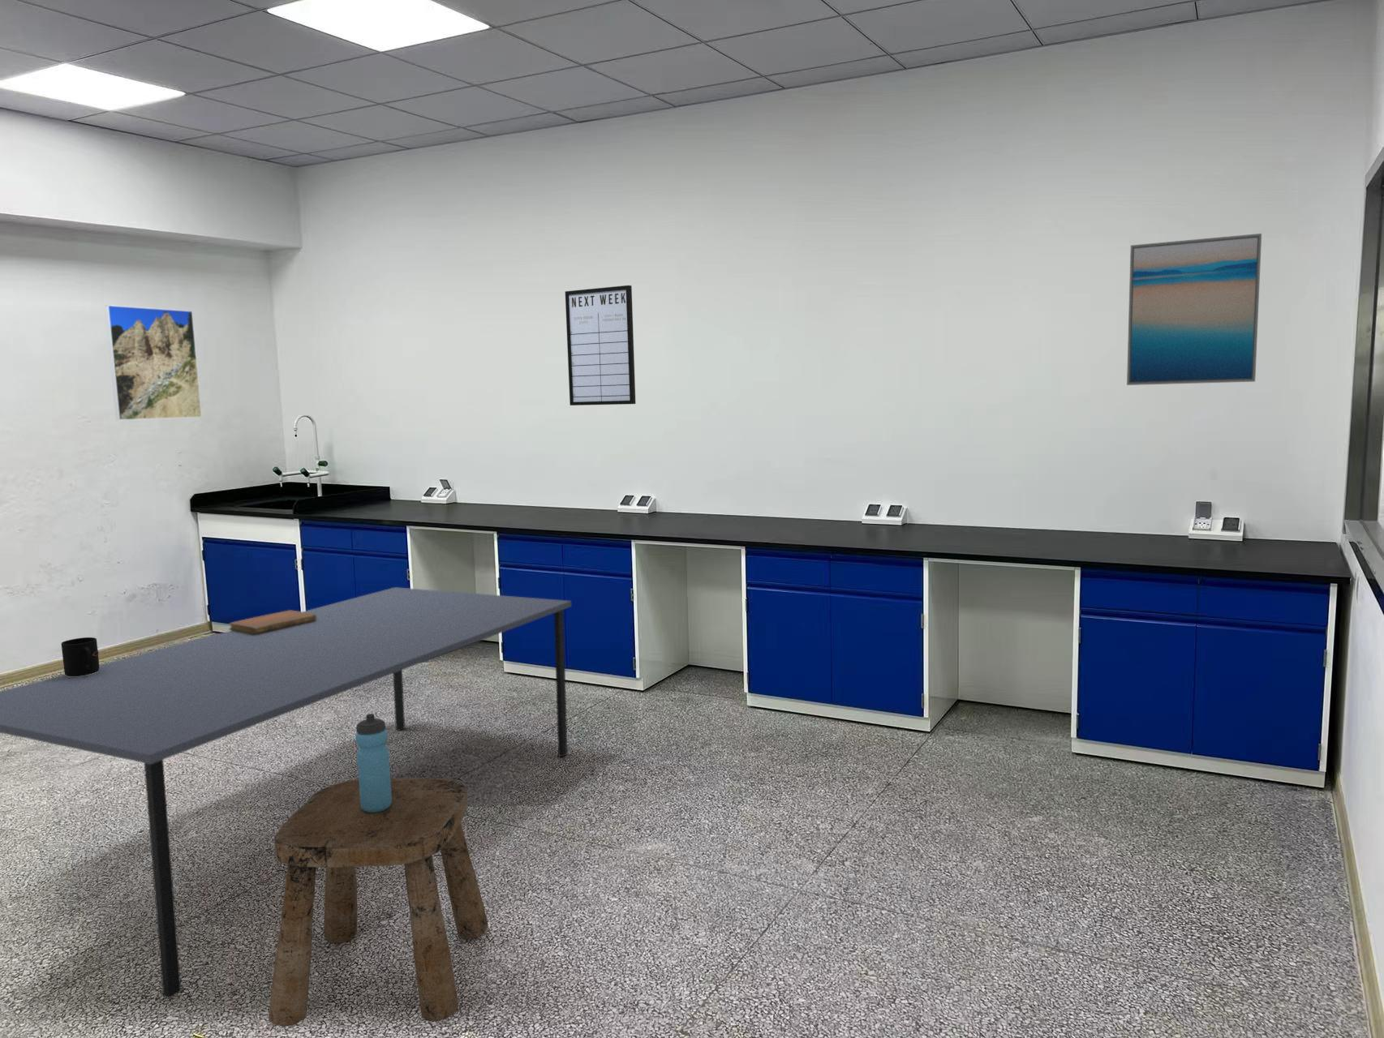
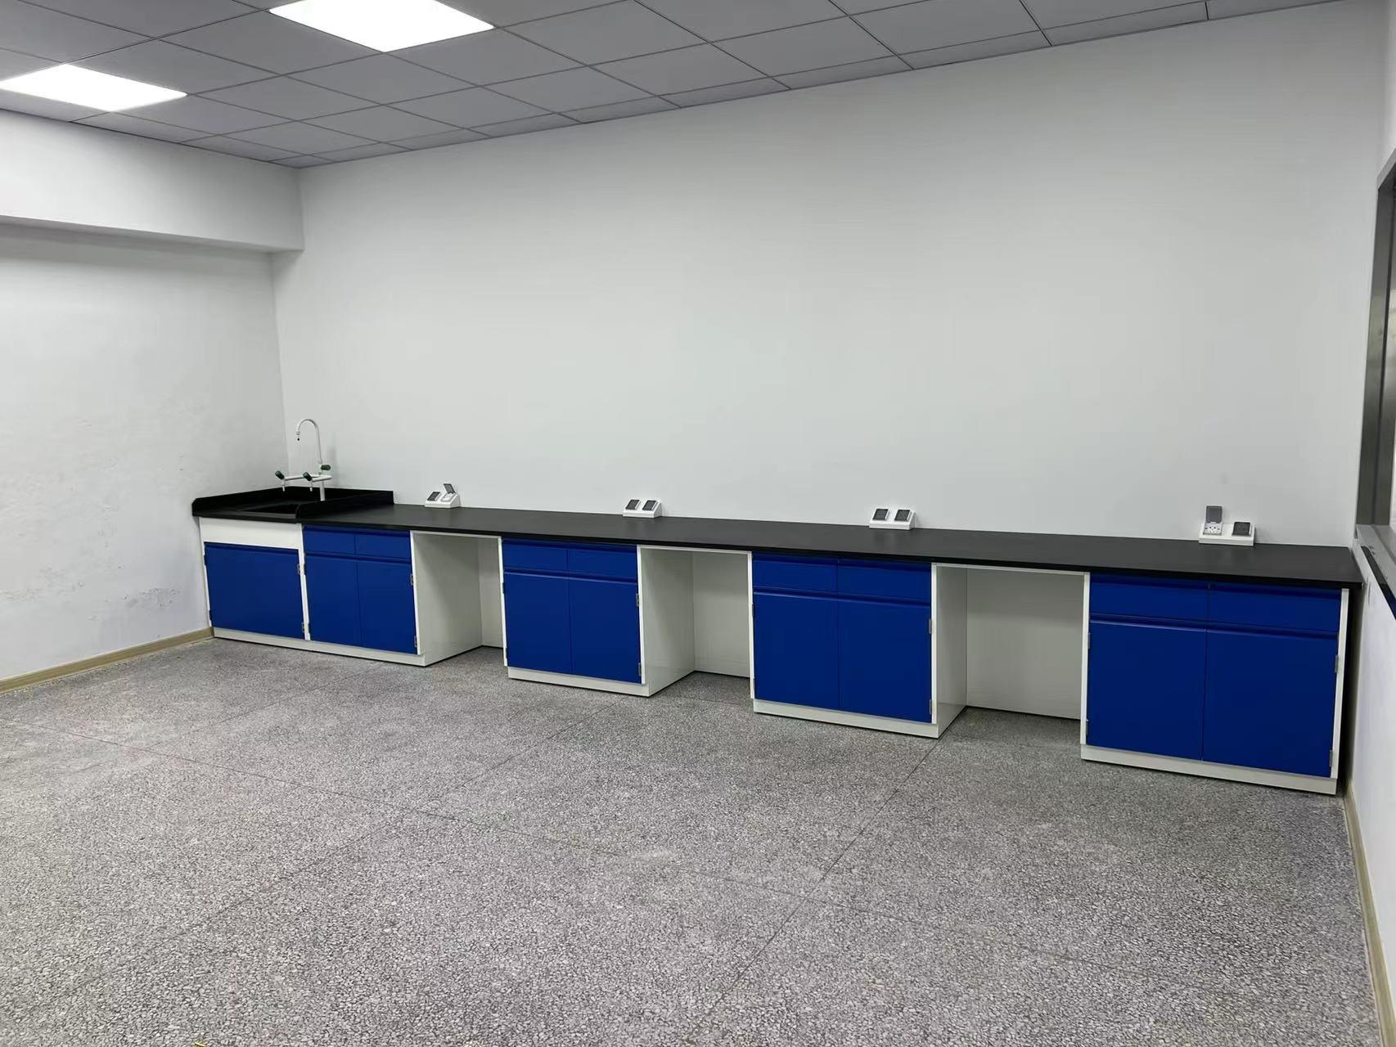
- wall art [1126,232,1262,386]
- dining table [0,587,571,999]
- mug [61,637,99,676]
- stool [267,777,490,1027]
- writing board [565,285,636,407]
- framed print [104,304,203,421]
- notebook [228,609,316,635]
- water bottle [356,713,392,812]
